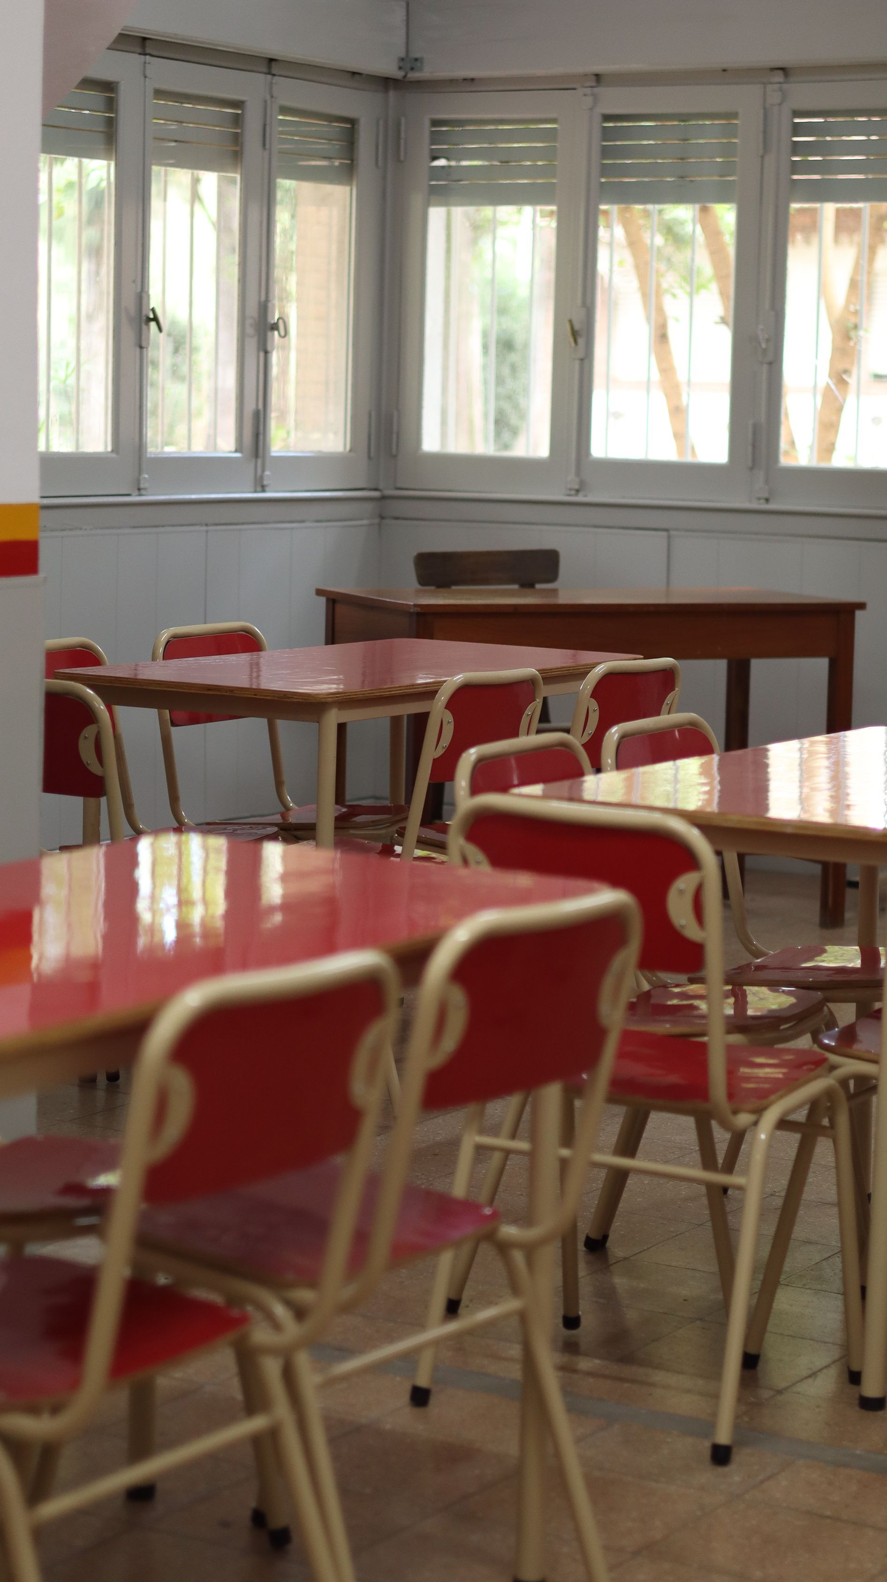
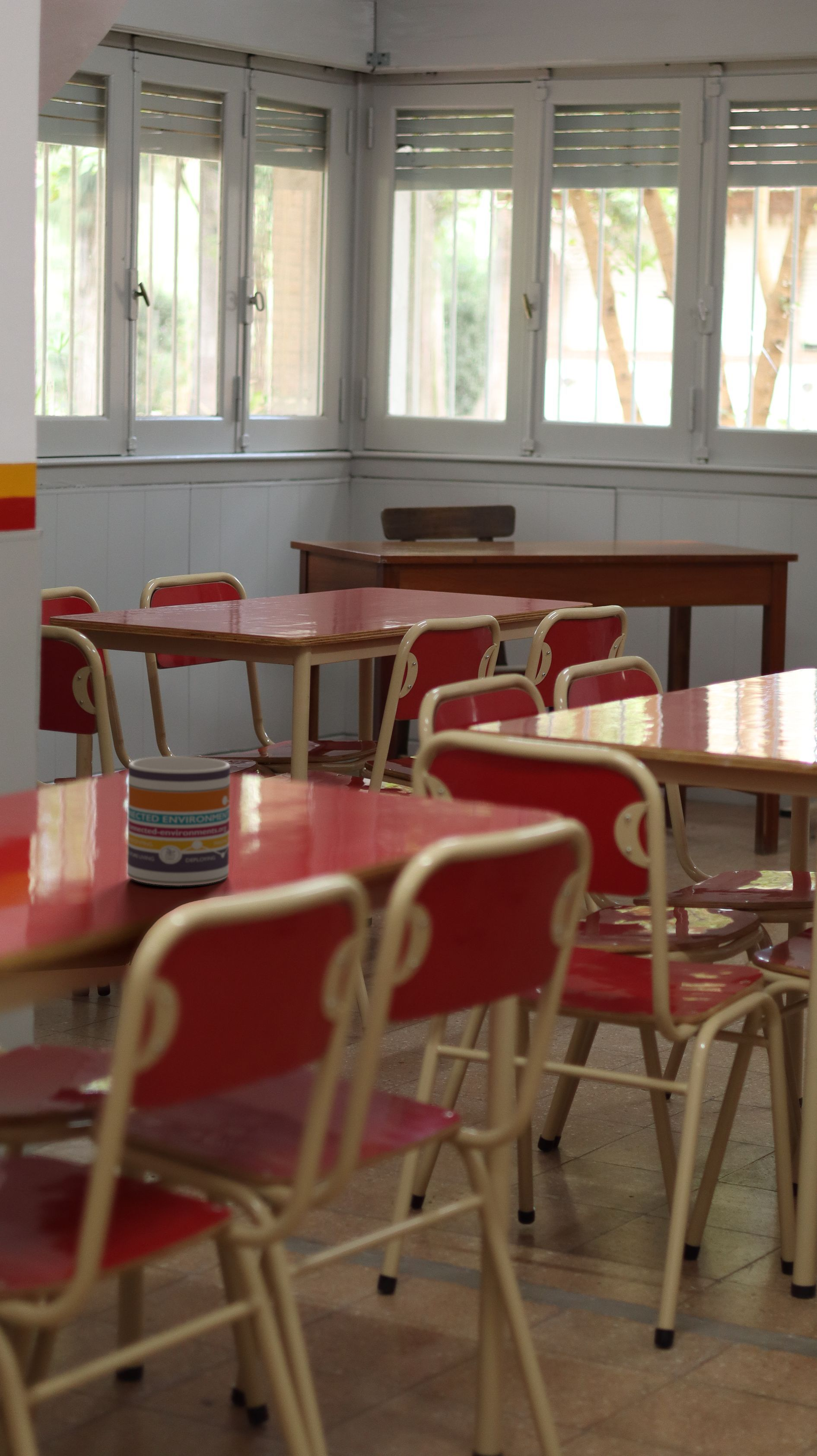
+ mug [127,756,231,886]
